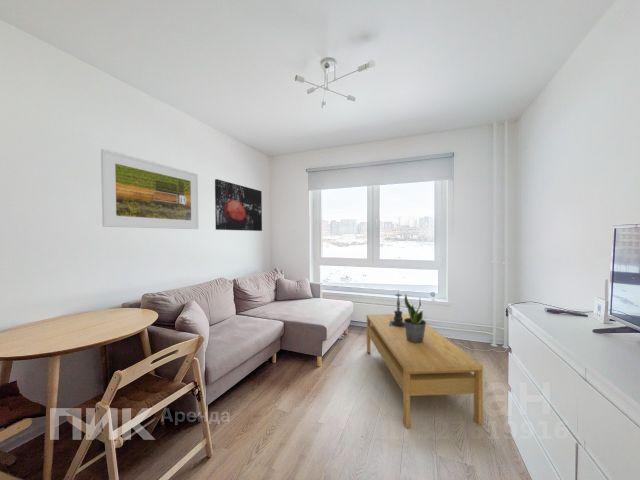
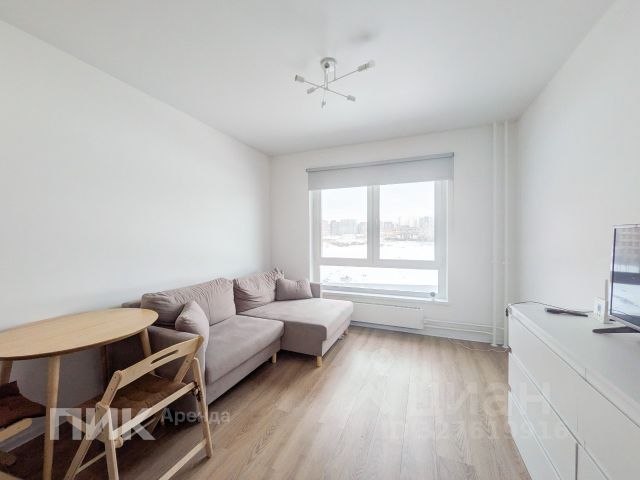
- candle holder [389,291,405,328]
- wall art [214,178,263,232]
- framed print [100,148,199,230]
- potted plant [403,293,427,343]
- coffee table [365,313,484,429]
